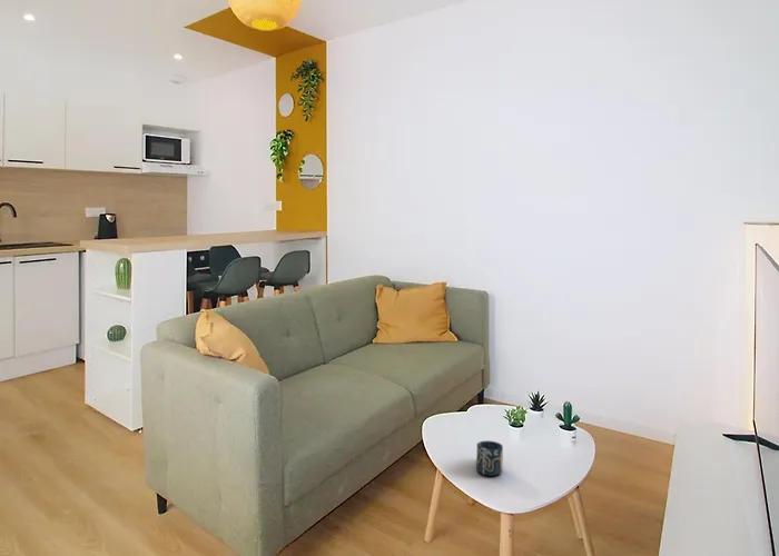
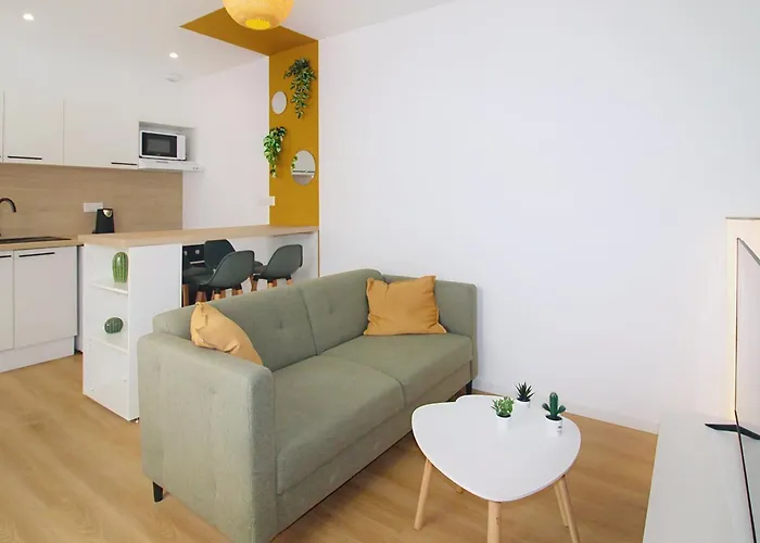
- cup [475,440,504,477]
